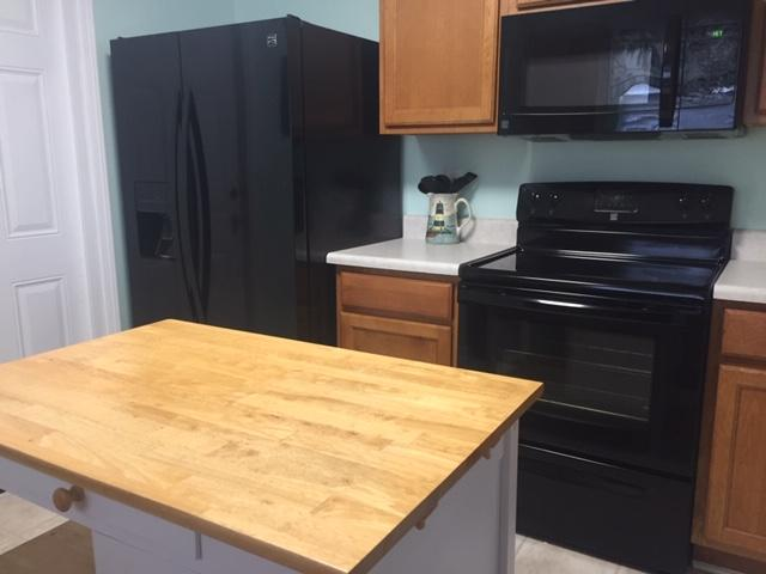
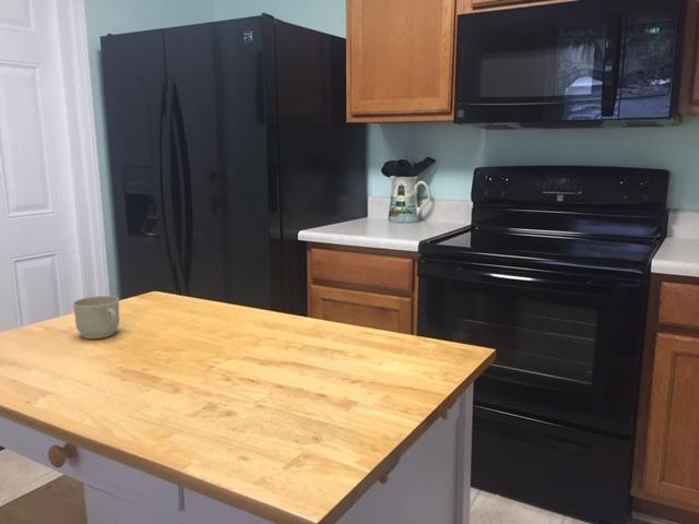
+ mug [72,295,120,340]
